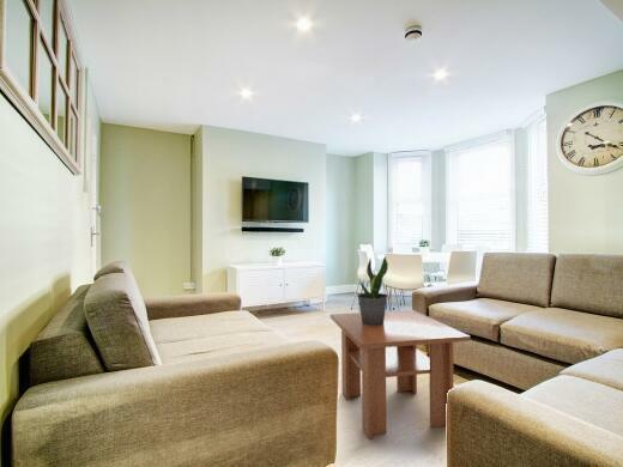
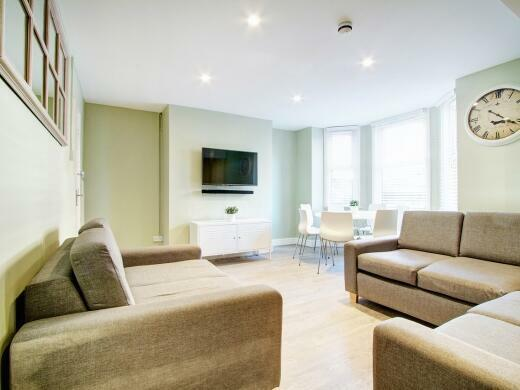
- coffee table [329,309,472,441]
- potted plant [357,256,389,326]
